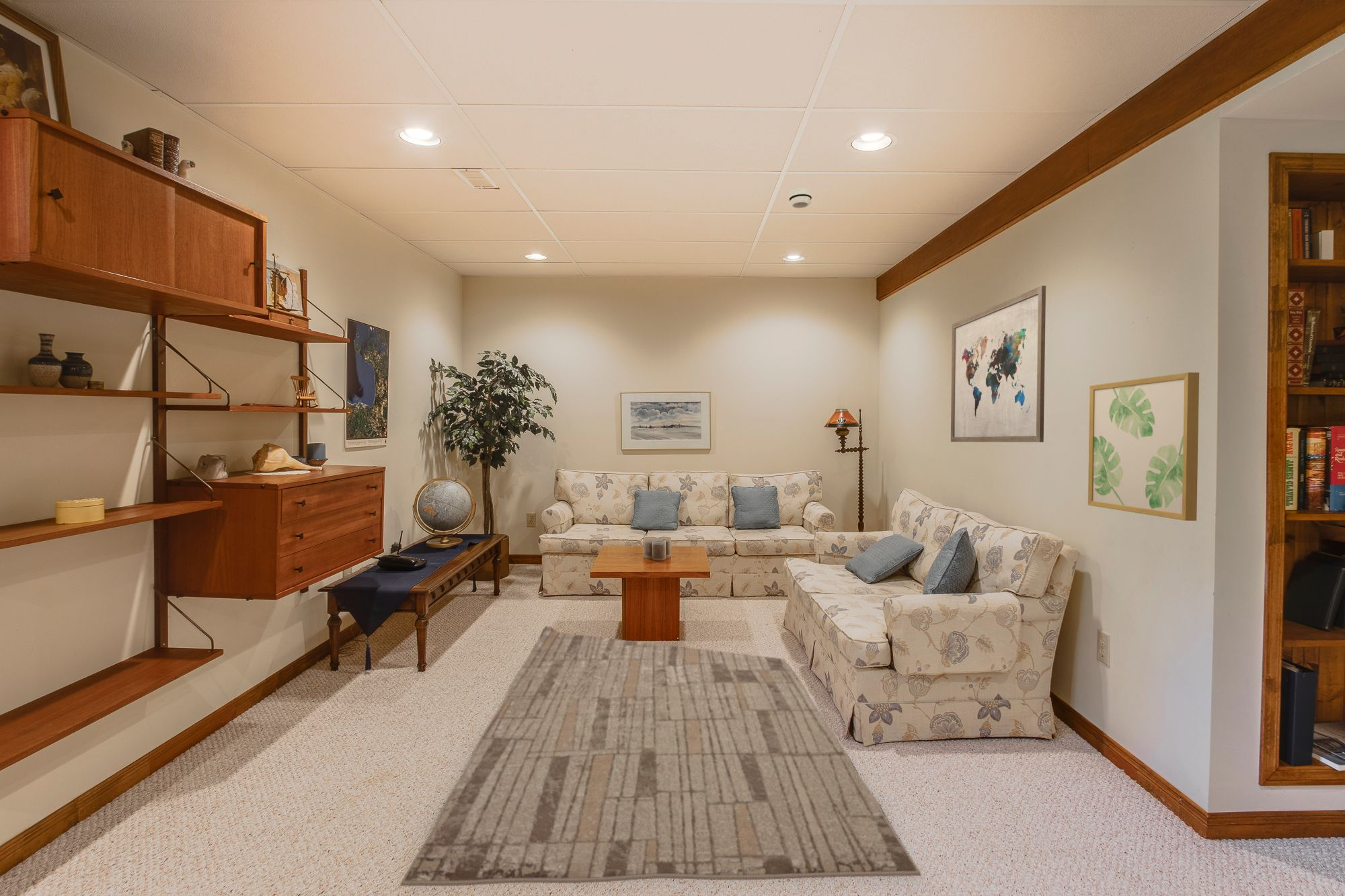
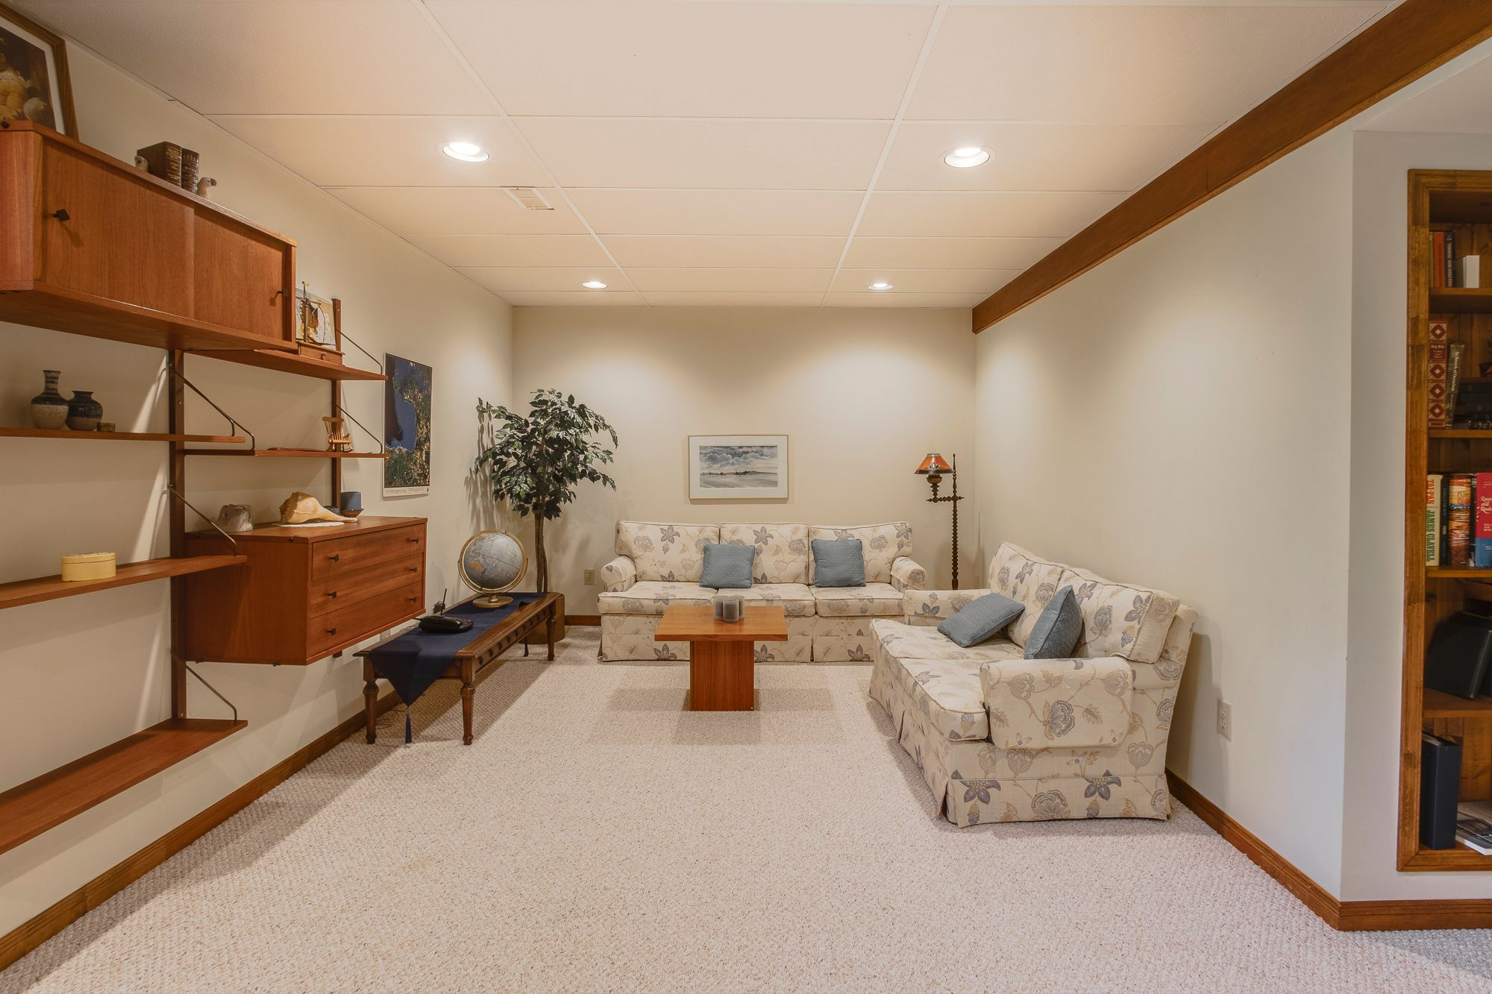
- smoke detector [788,188,812,209]
- wall art [950,285,1046,443]
- rug [399,626,921,887]
- wall art [1087,372,1200,522]
